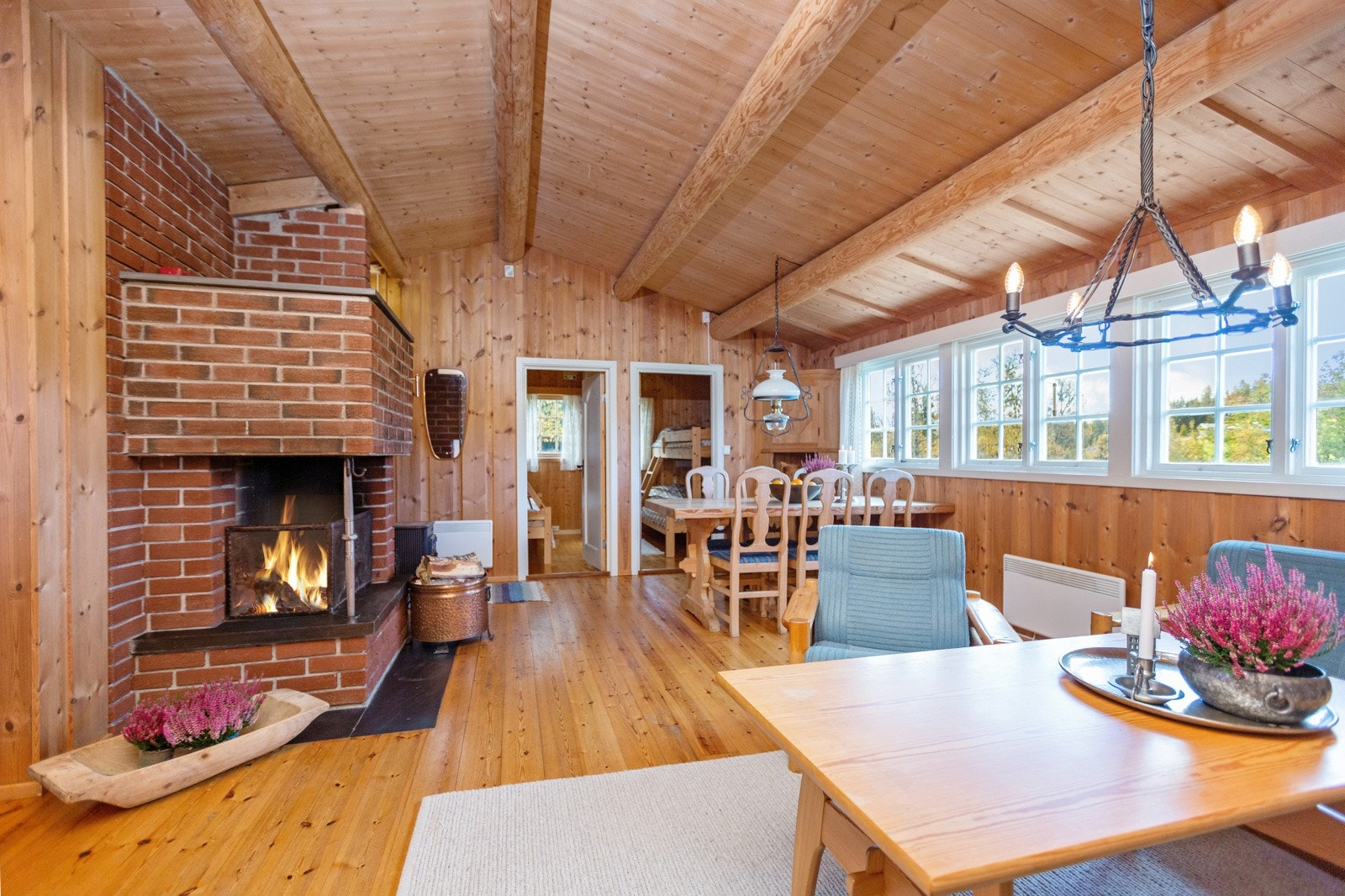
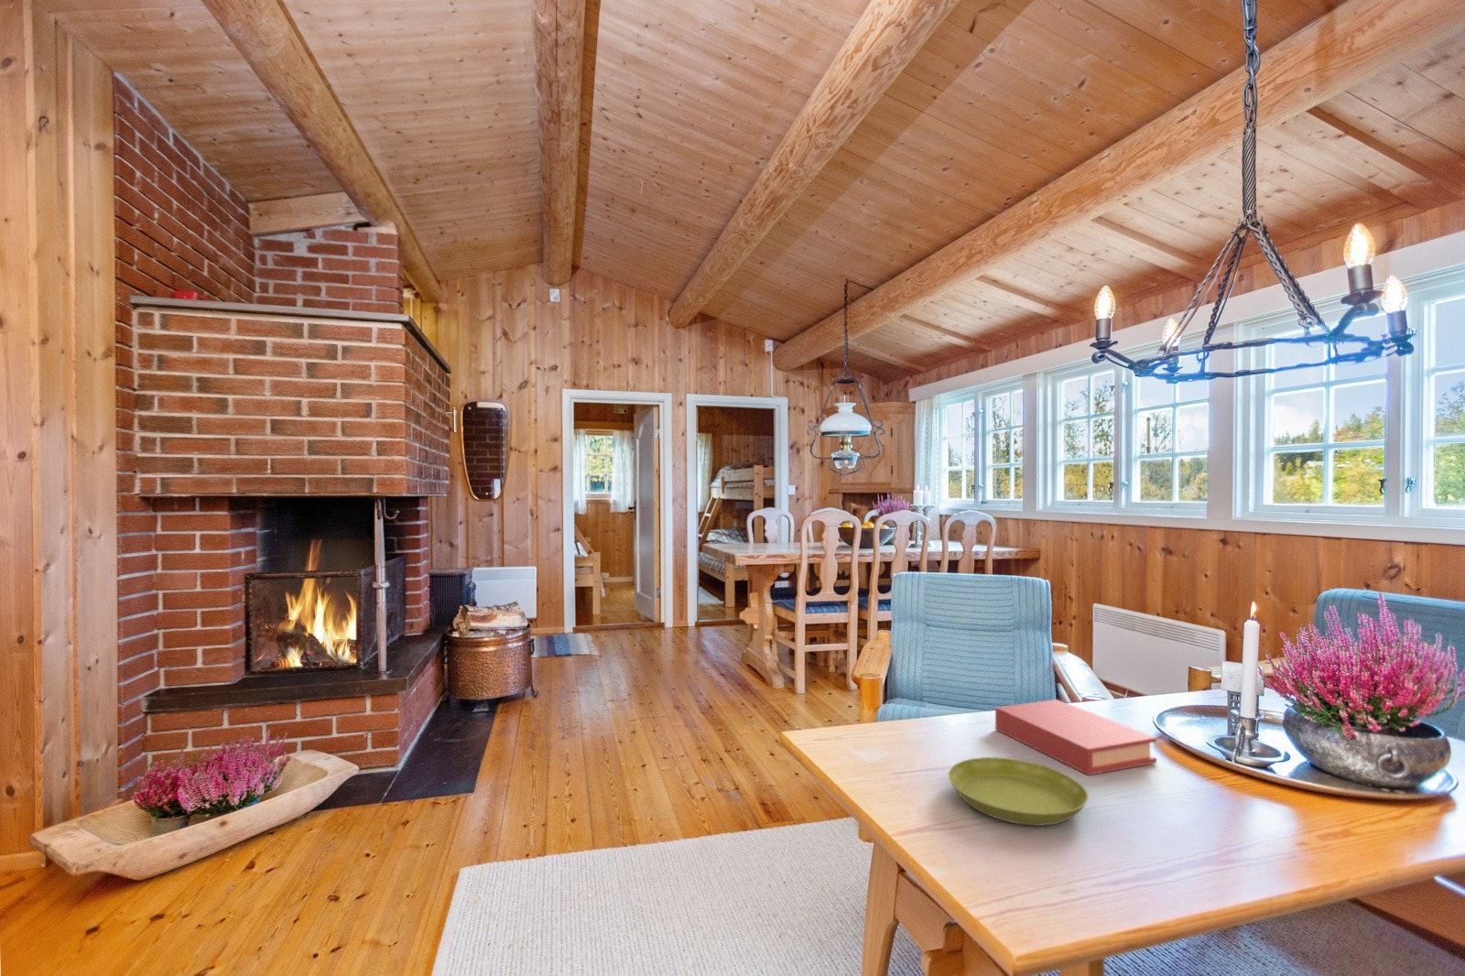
+ book [994,698,1158,777]
+ saucer [948,756,1089,827]
